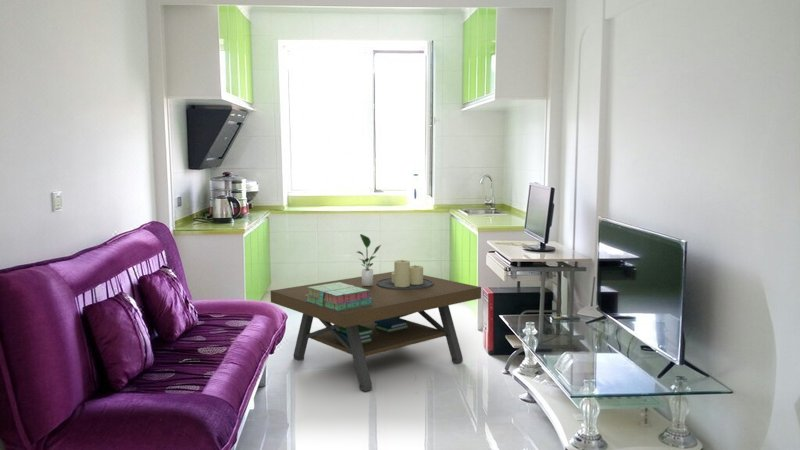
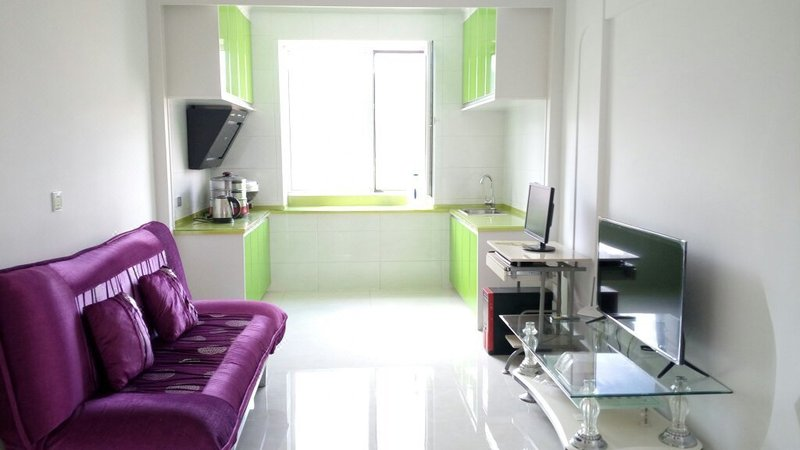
- coffee table [270,259,482,392]
- potted plant [354,233,382,286]
- stack of books [305,282,373,311]
